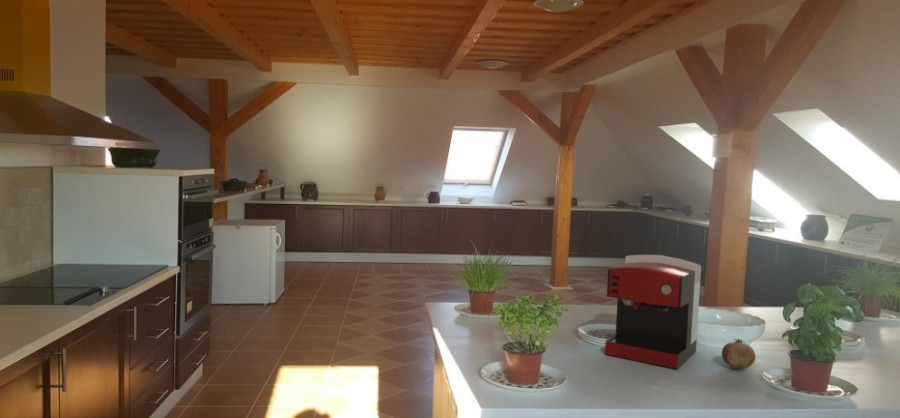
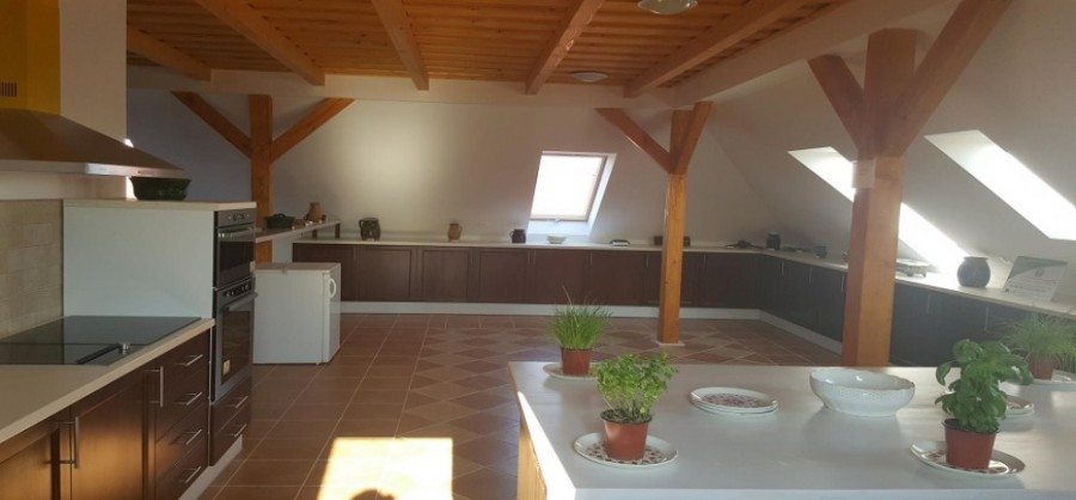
- coffee maker [604,254,702,370]
- fruit [721,337,757,370]
